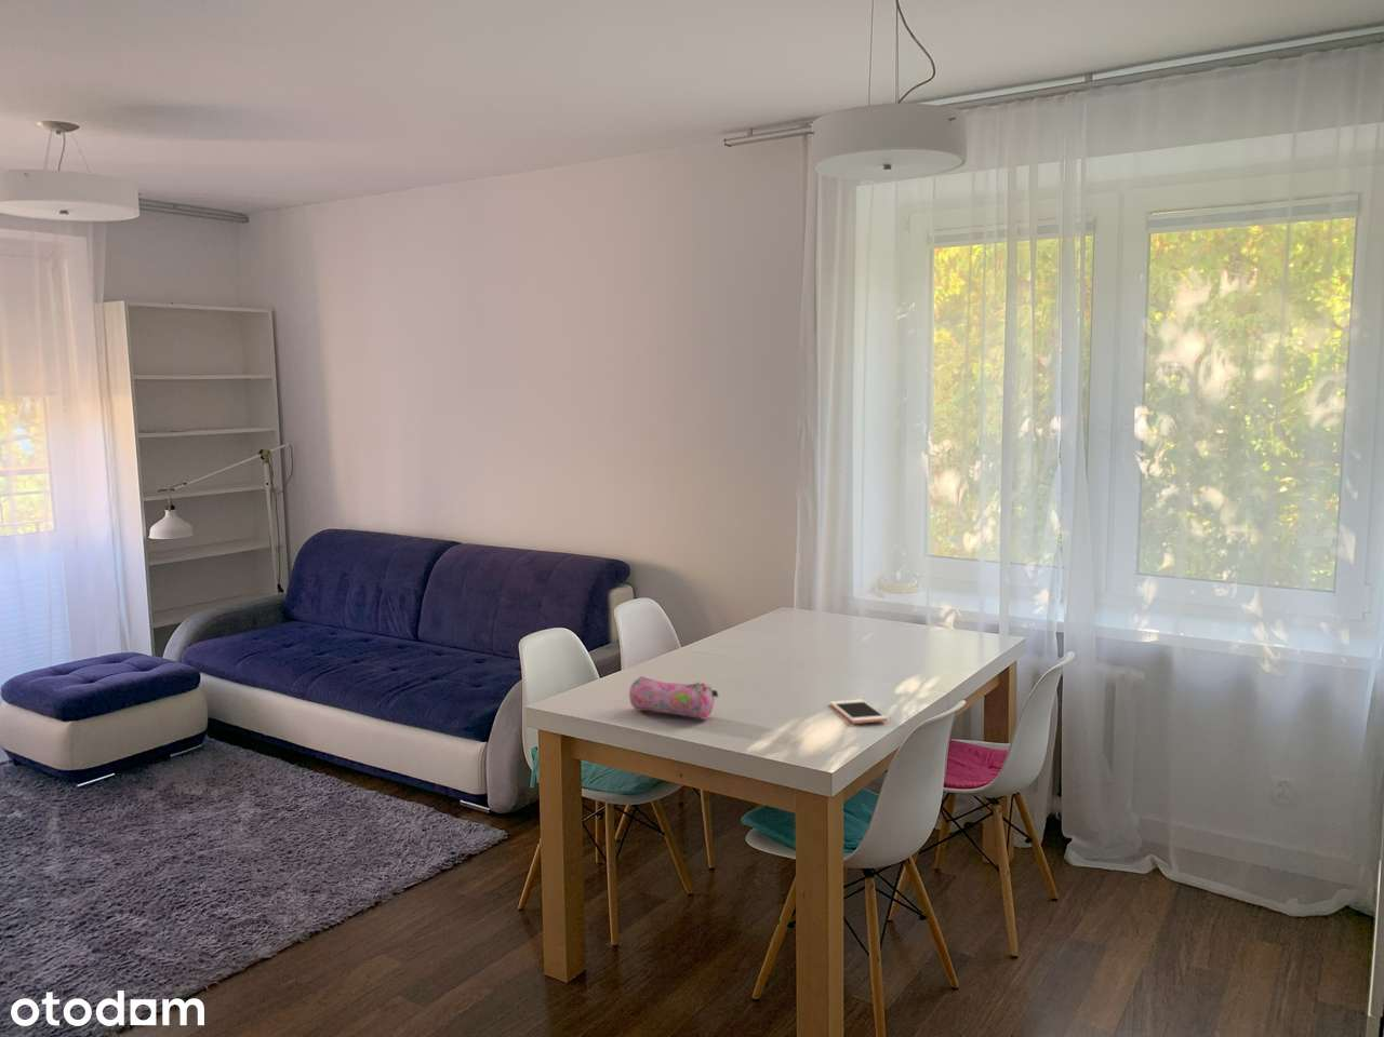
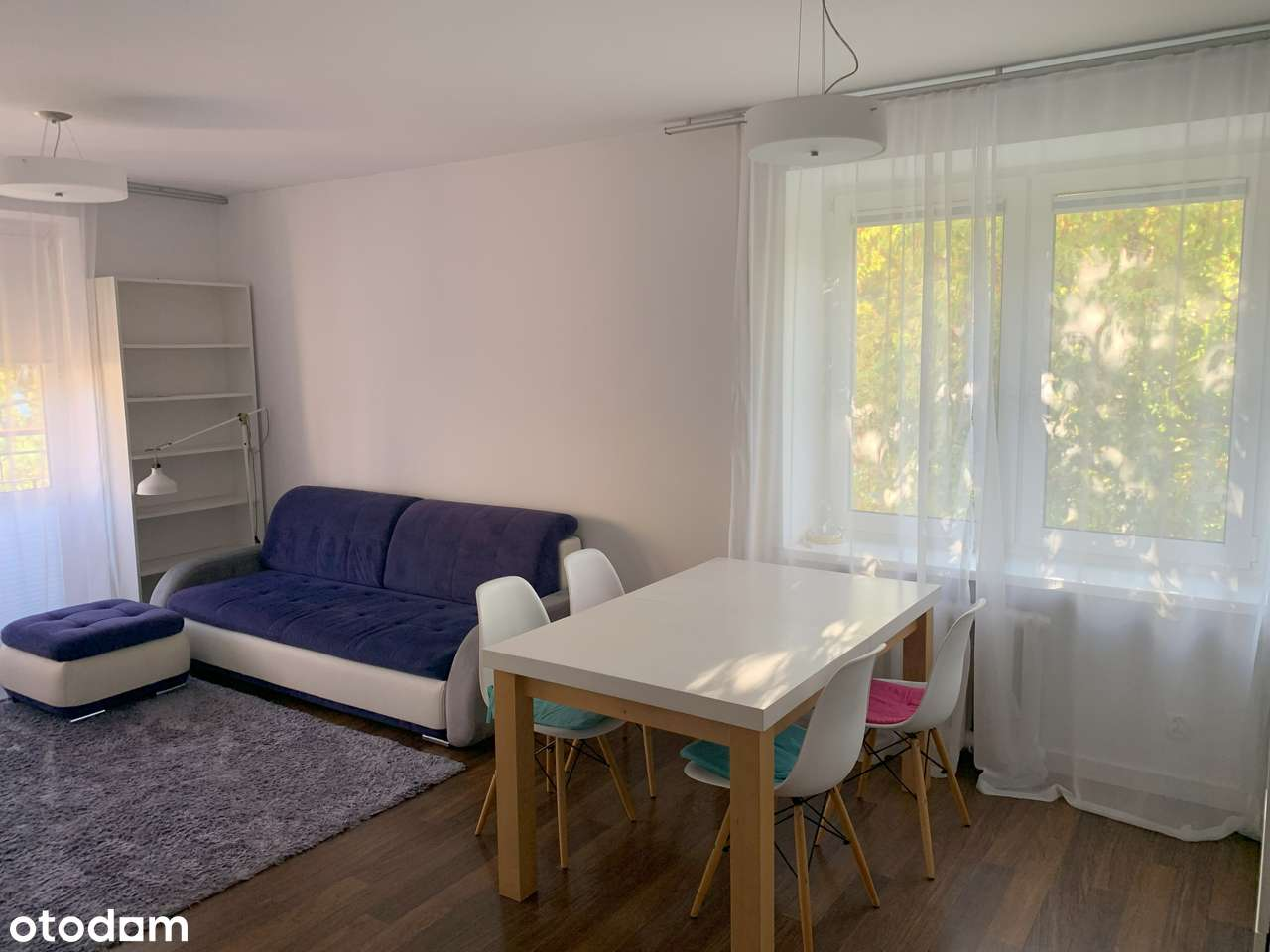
- cell phone [829,699,888,724]
- pencil case [628,675,719,720]
